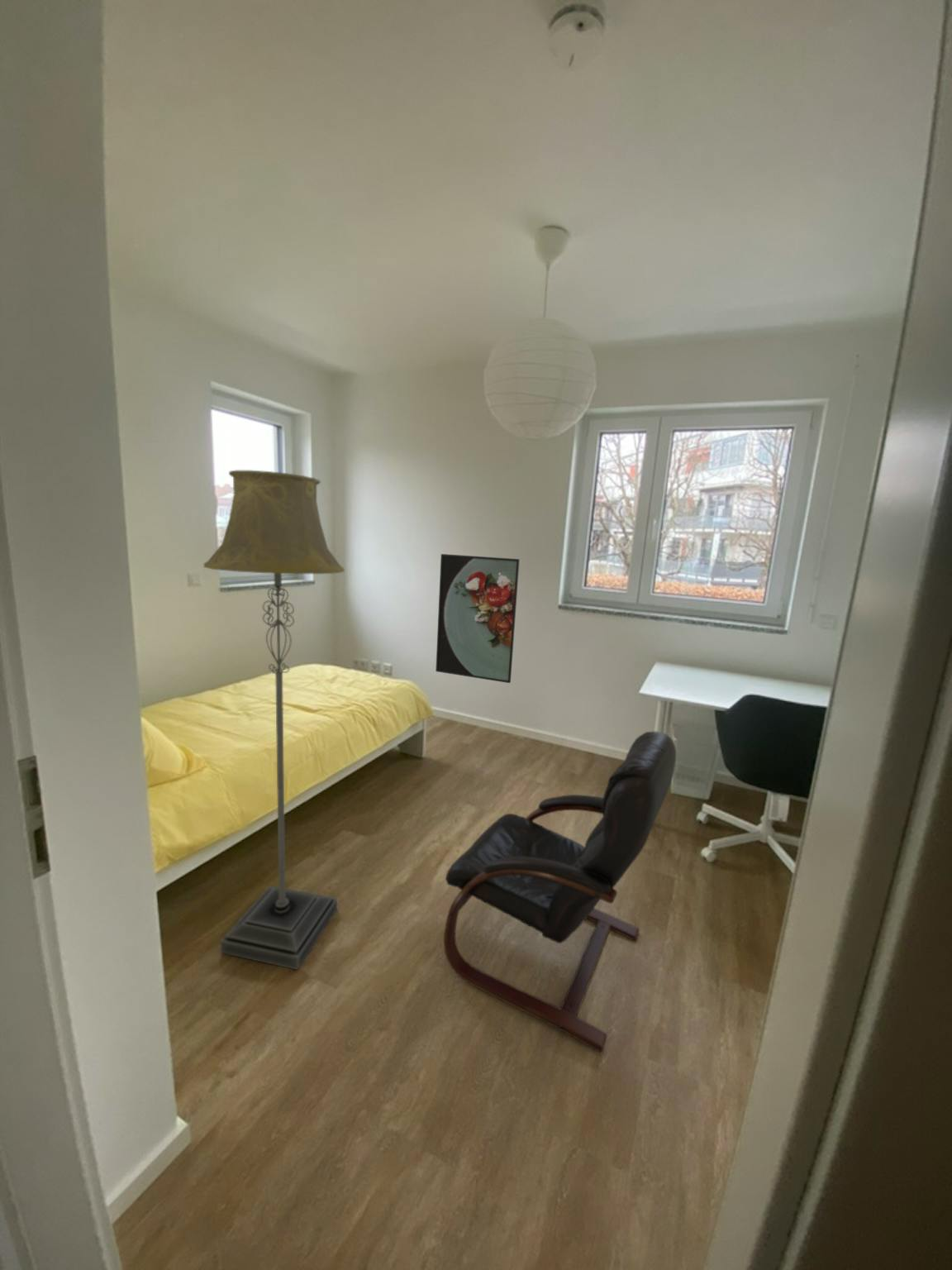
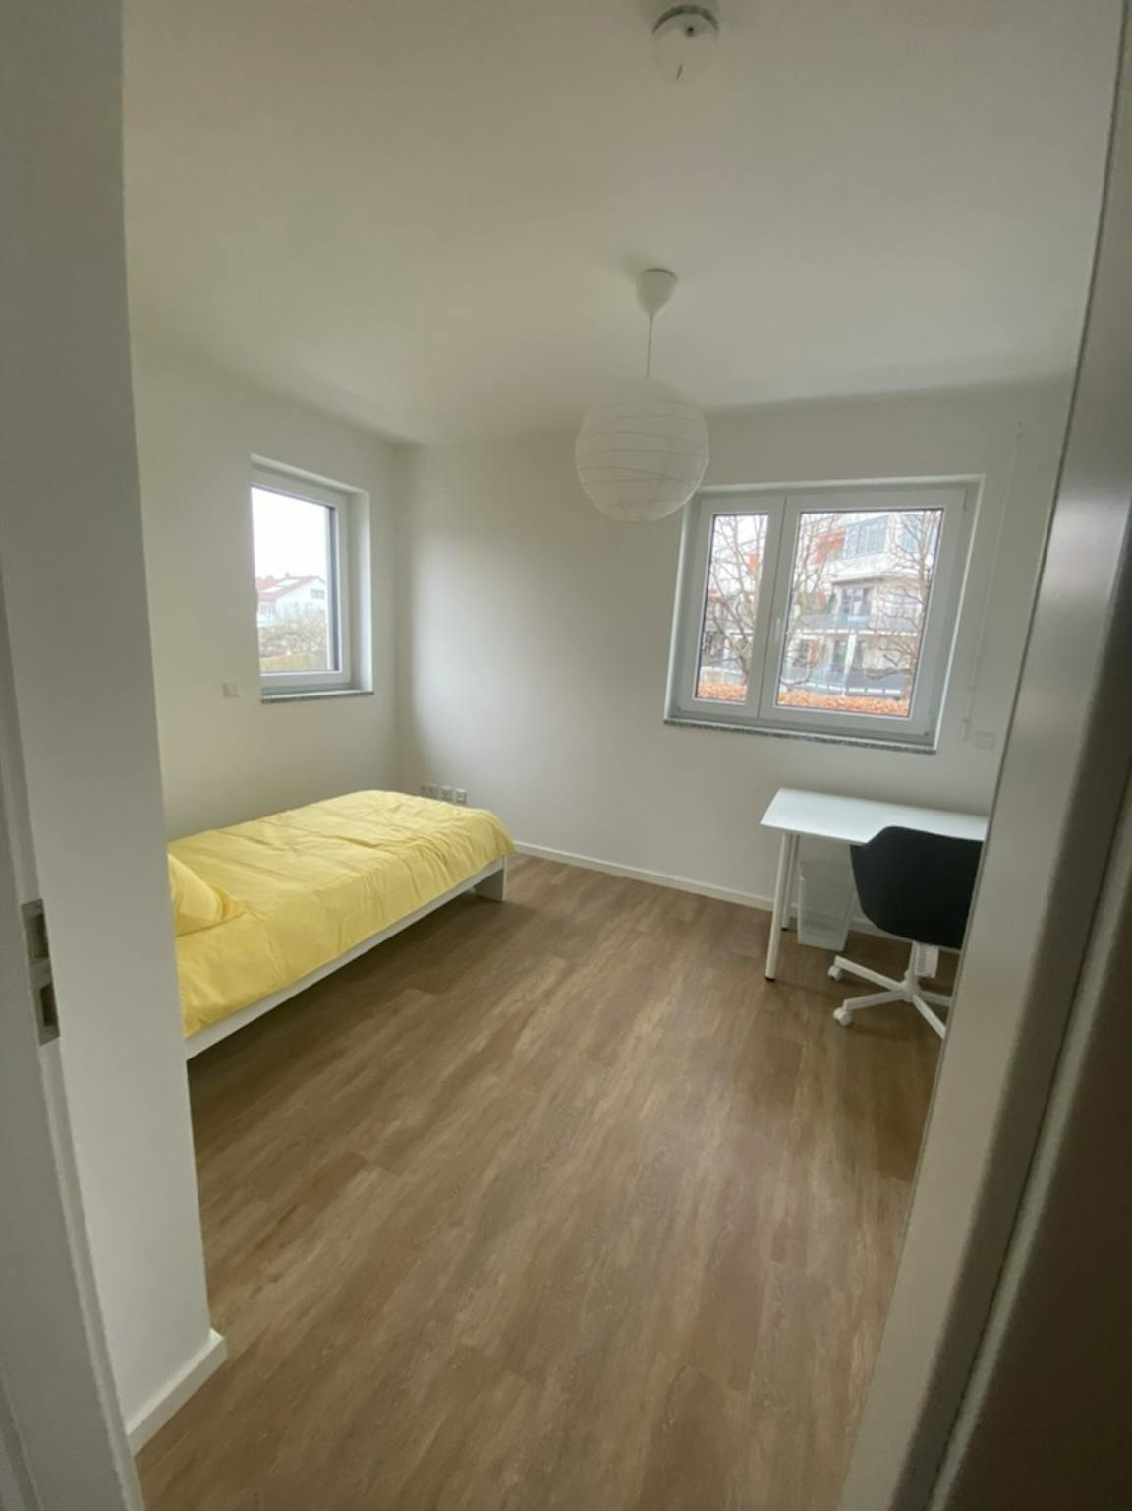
- armchair [443,731,677,1053]
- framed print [435,553,521,684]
- floor lamp [203,470,345,971]
